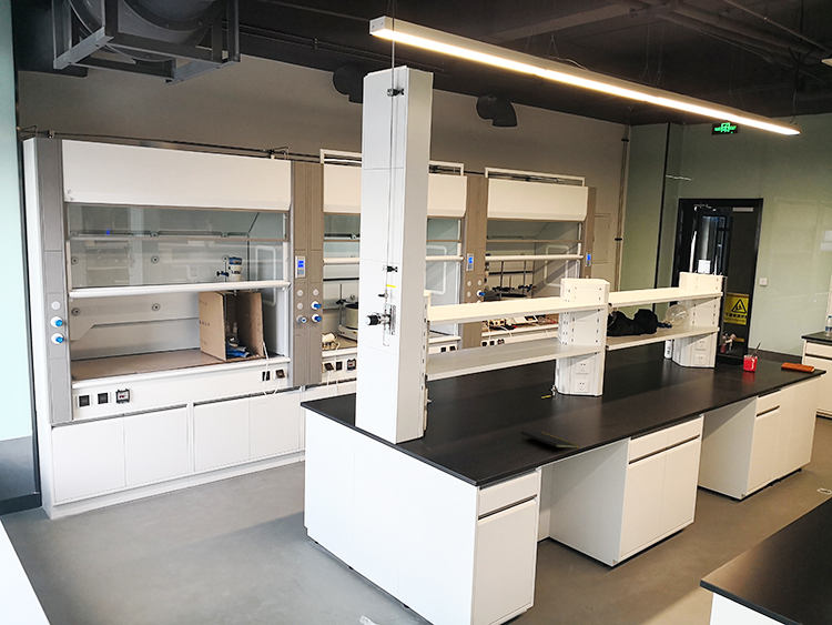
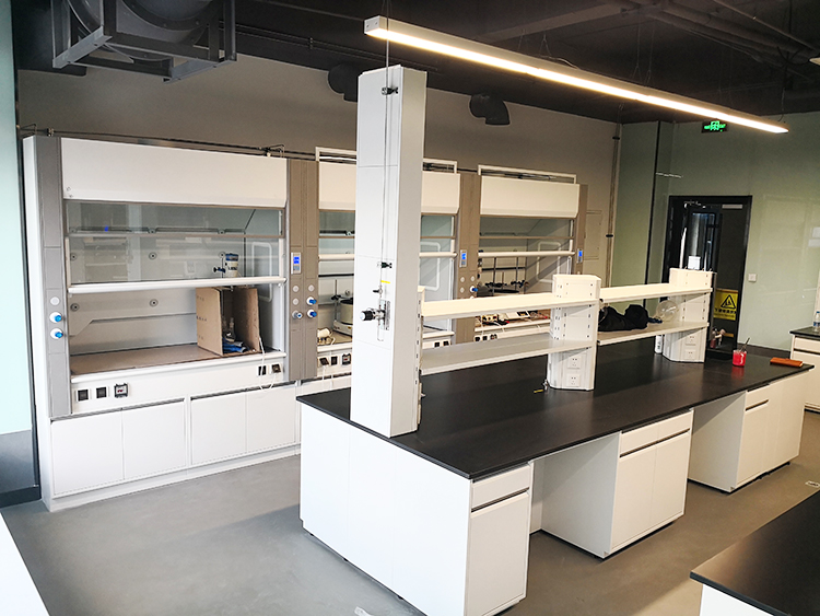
- notepad [520,430,581,455]
